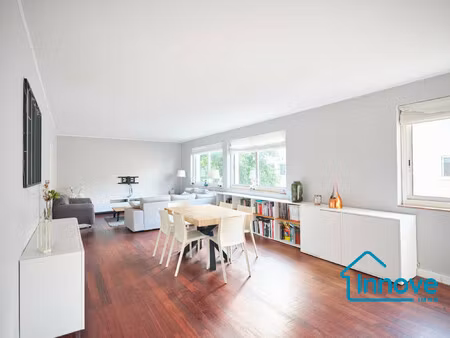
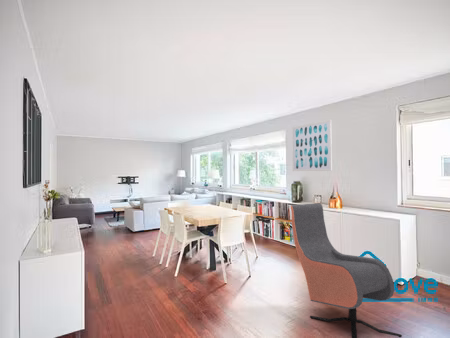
+ wall art [291,118,333,172]
+ armchair [290,202,403,338]
